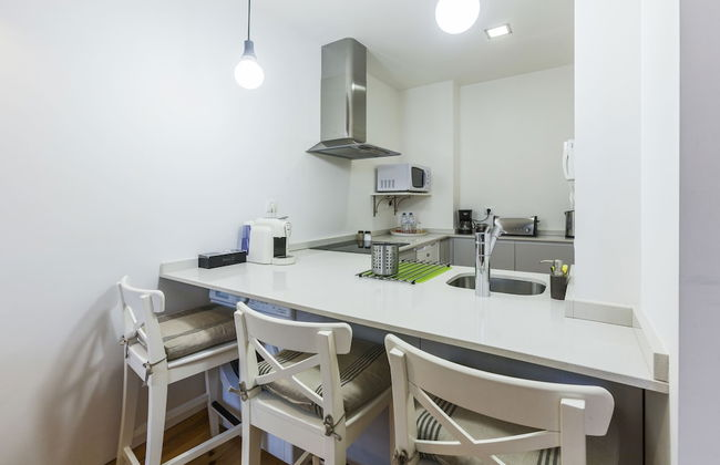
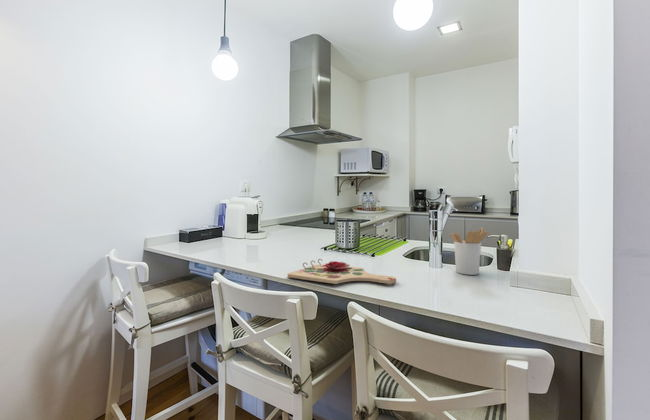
+ cutting board [287,258,397,285]
+ utensil holder [450,227,489,276]
